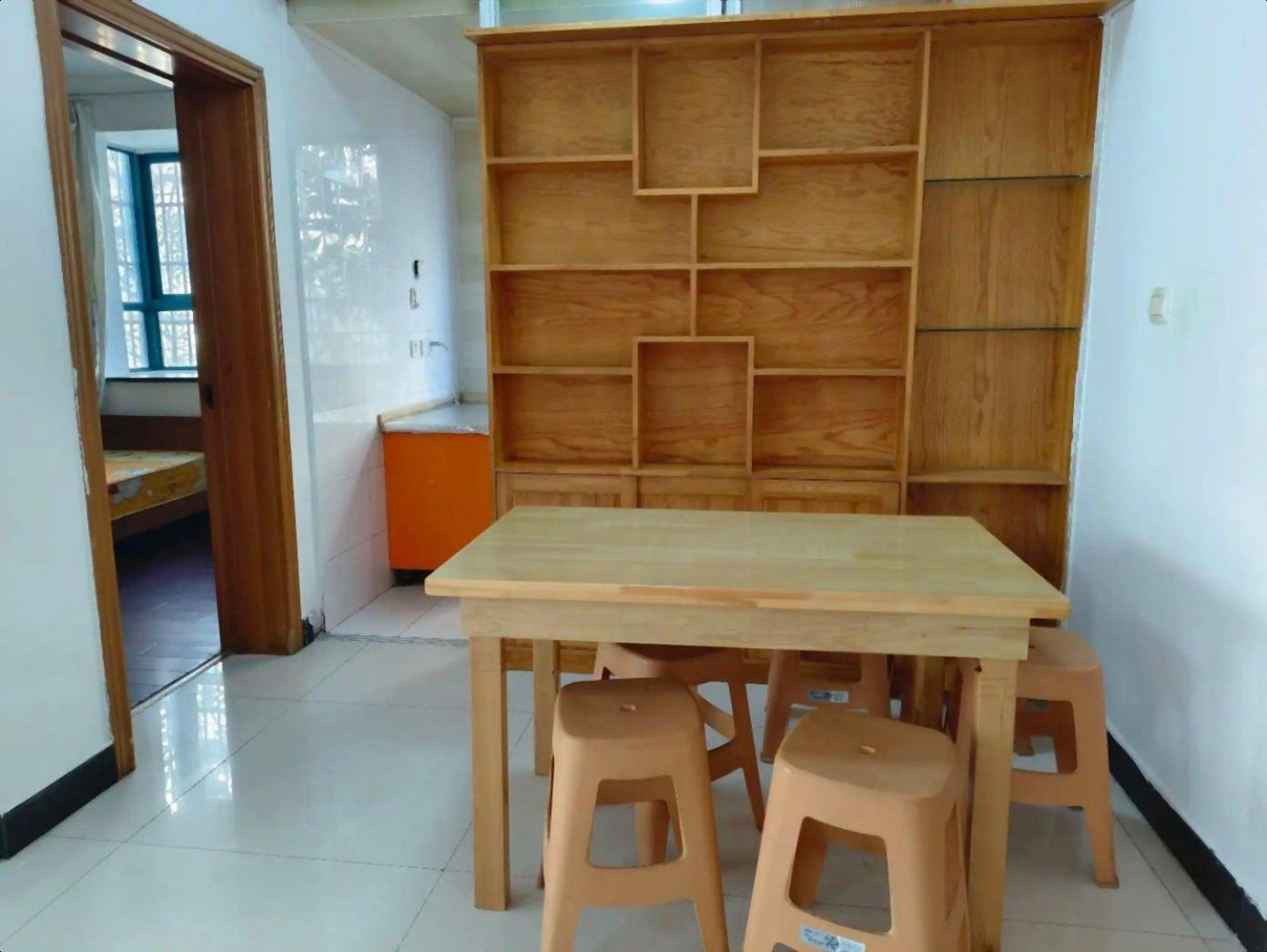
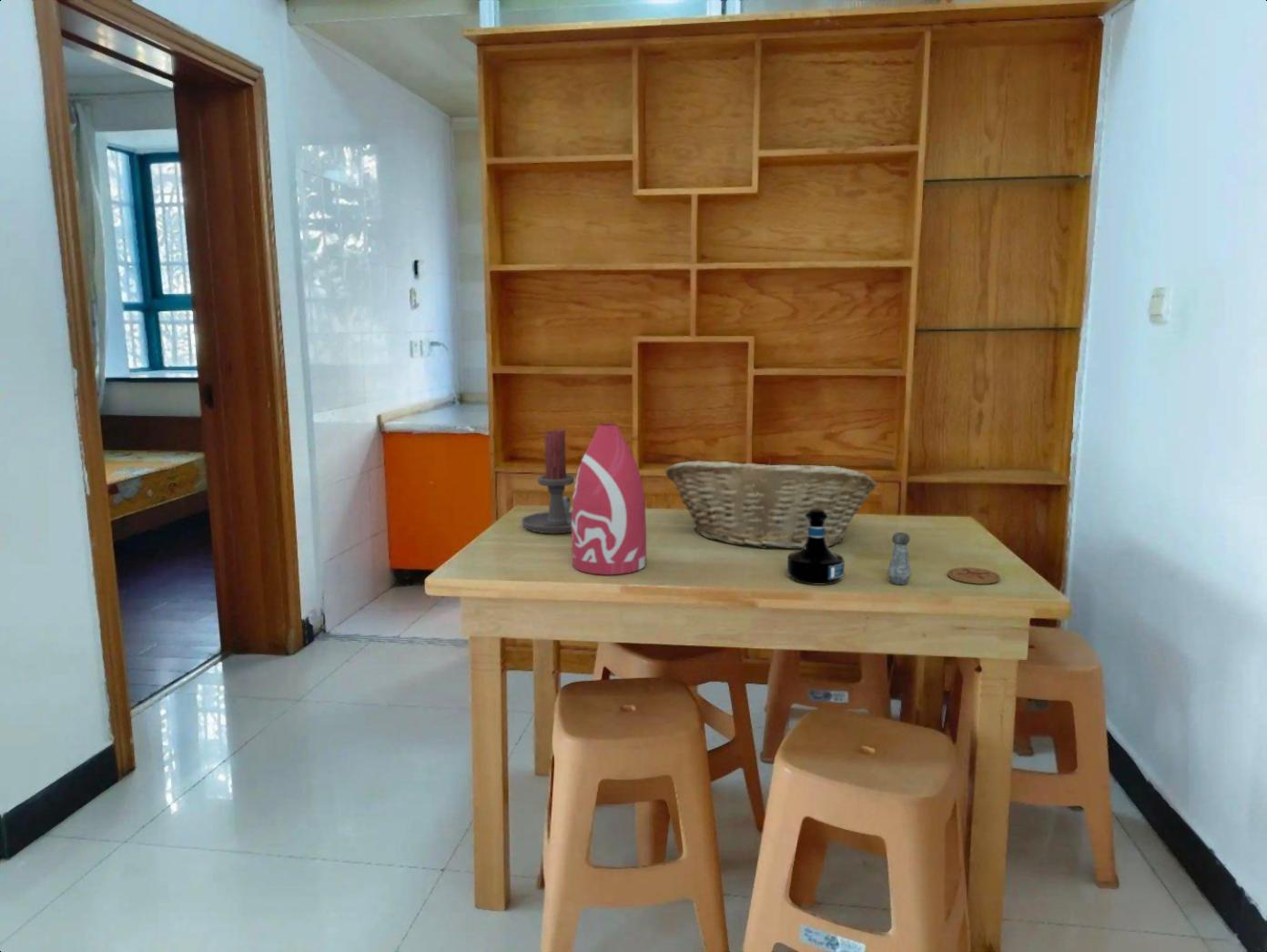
+ bottle [571,422,647,576]
+ tequila bottle [786,509,846,585]
+ coaster [947,566,1001,585]
+ candle holder [520,428,575,534]
+ fruit basket [664,457,877,550]
+ salt shaker [887,532,912,585]
